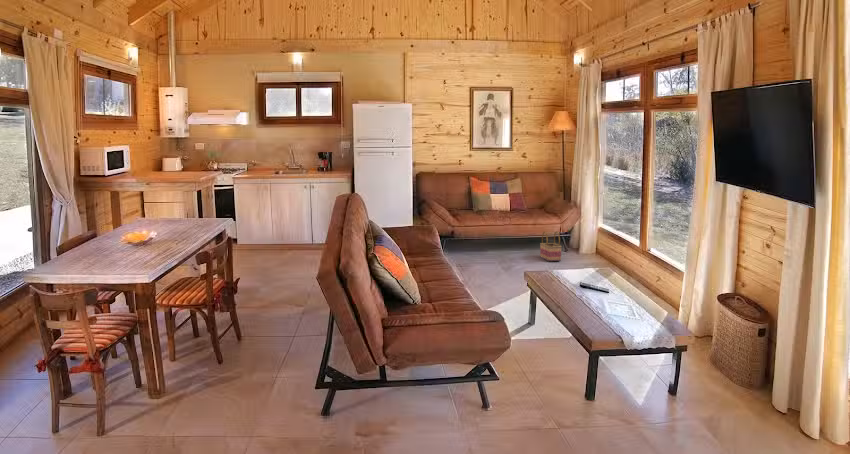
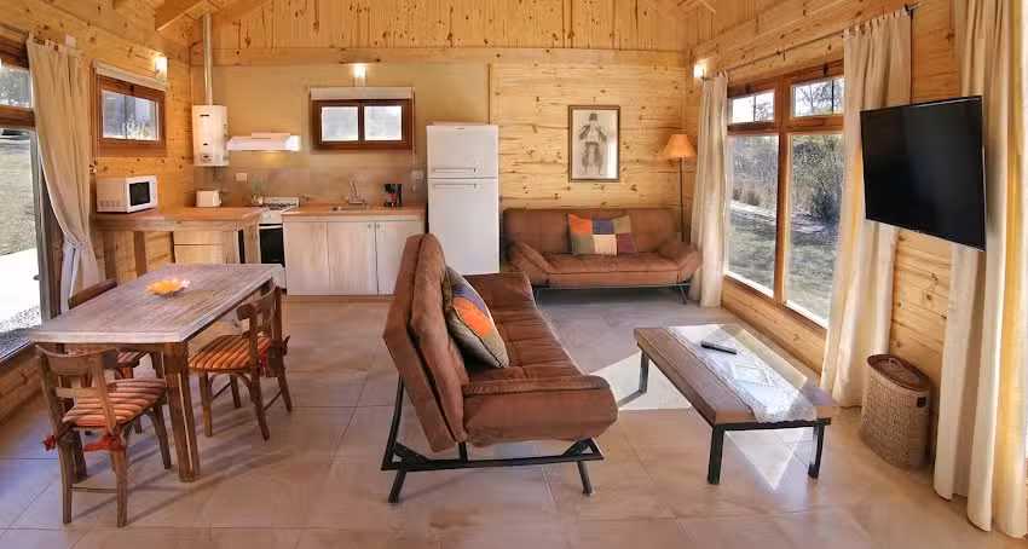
- basket [539,230,563,262]
